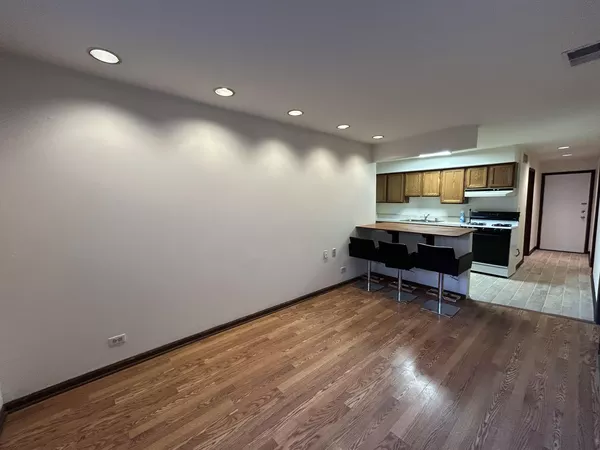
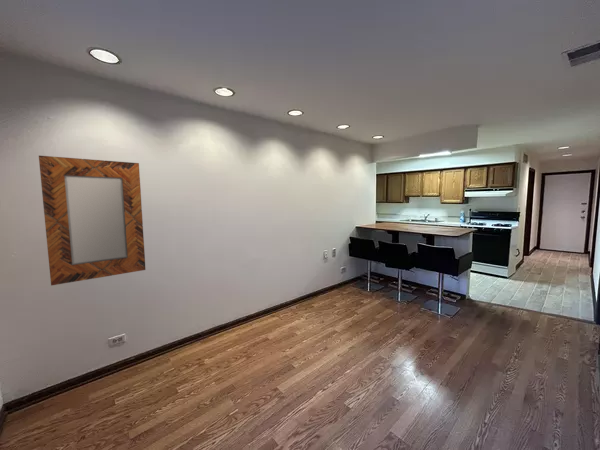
+ home mirror [38,155,146,287]
